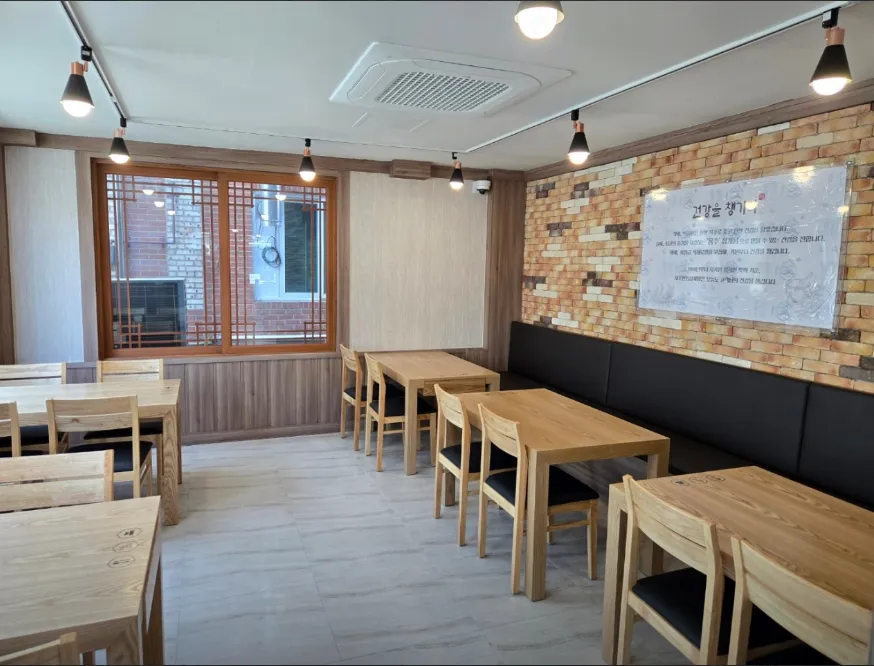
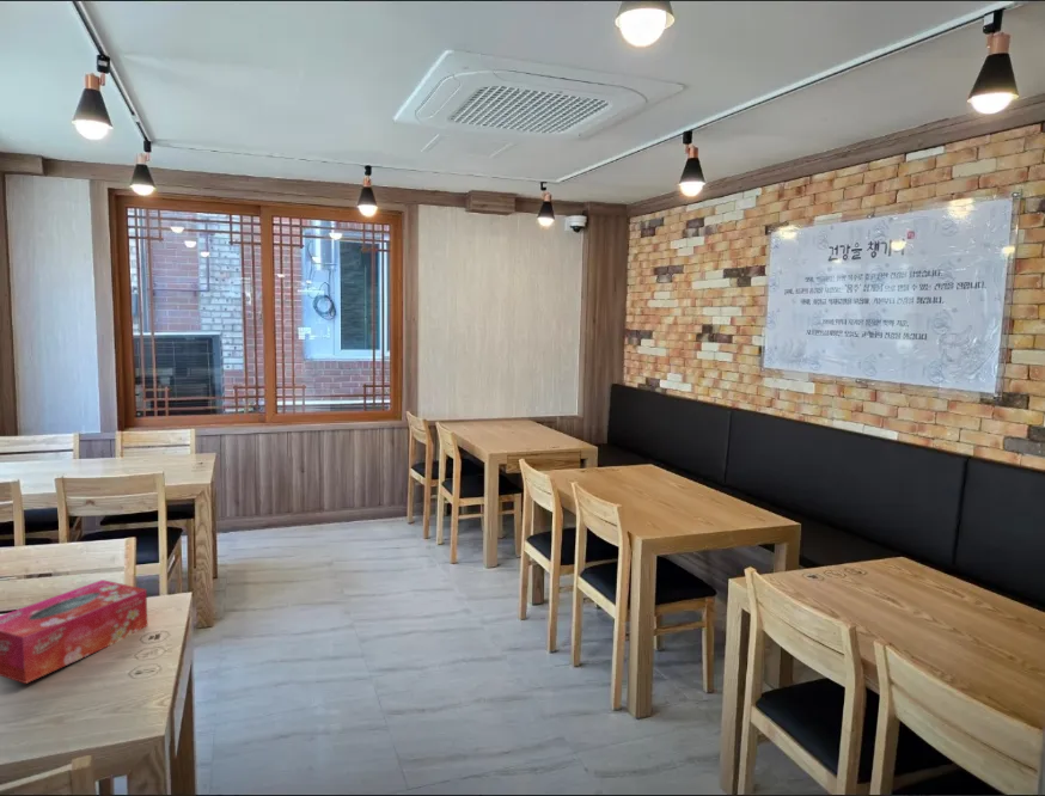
+ tissue box [0,578,148,685]
